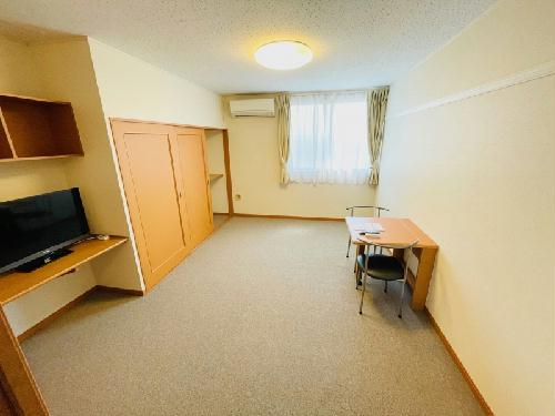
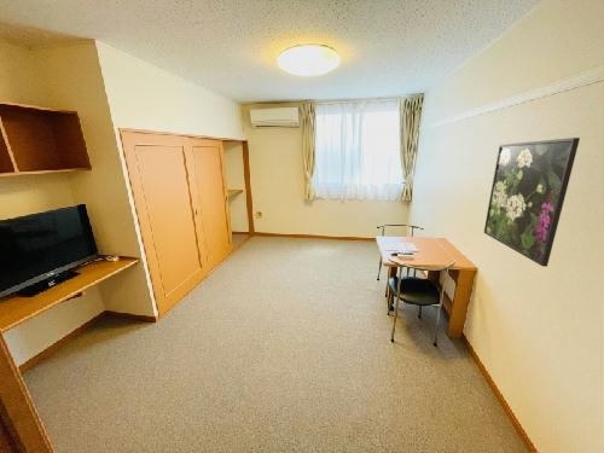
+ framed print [483,137,581,268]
